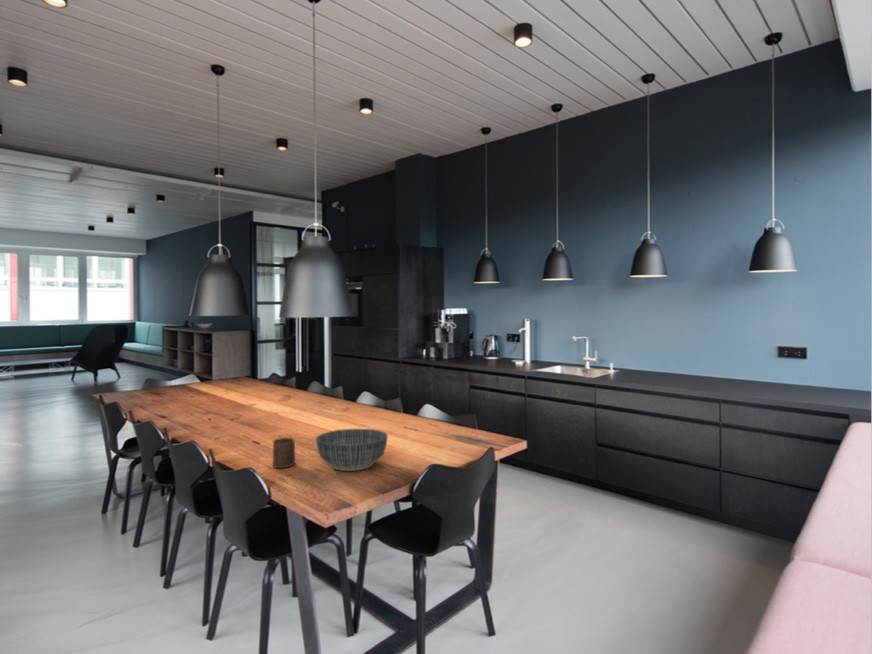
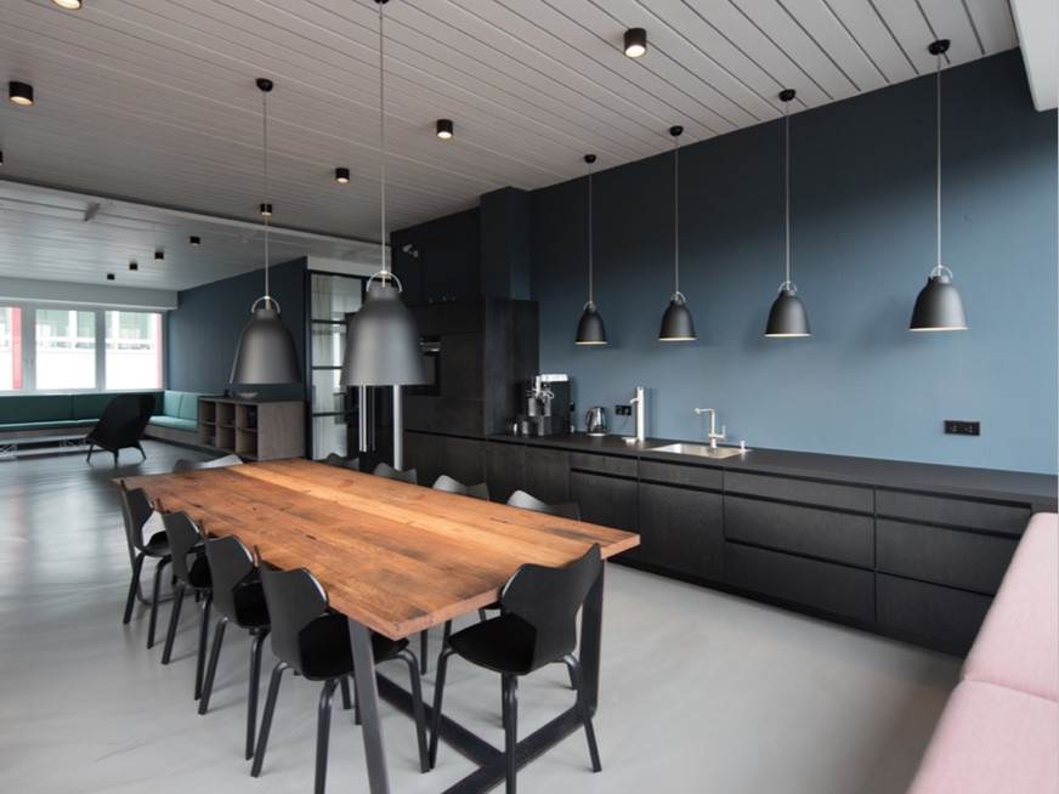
- cup [272,437,296,469]
- bowl [315,428,389,472]
